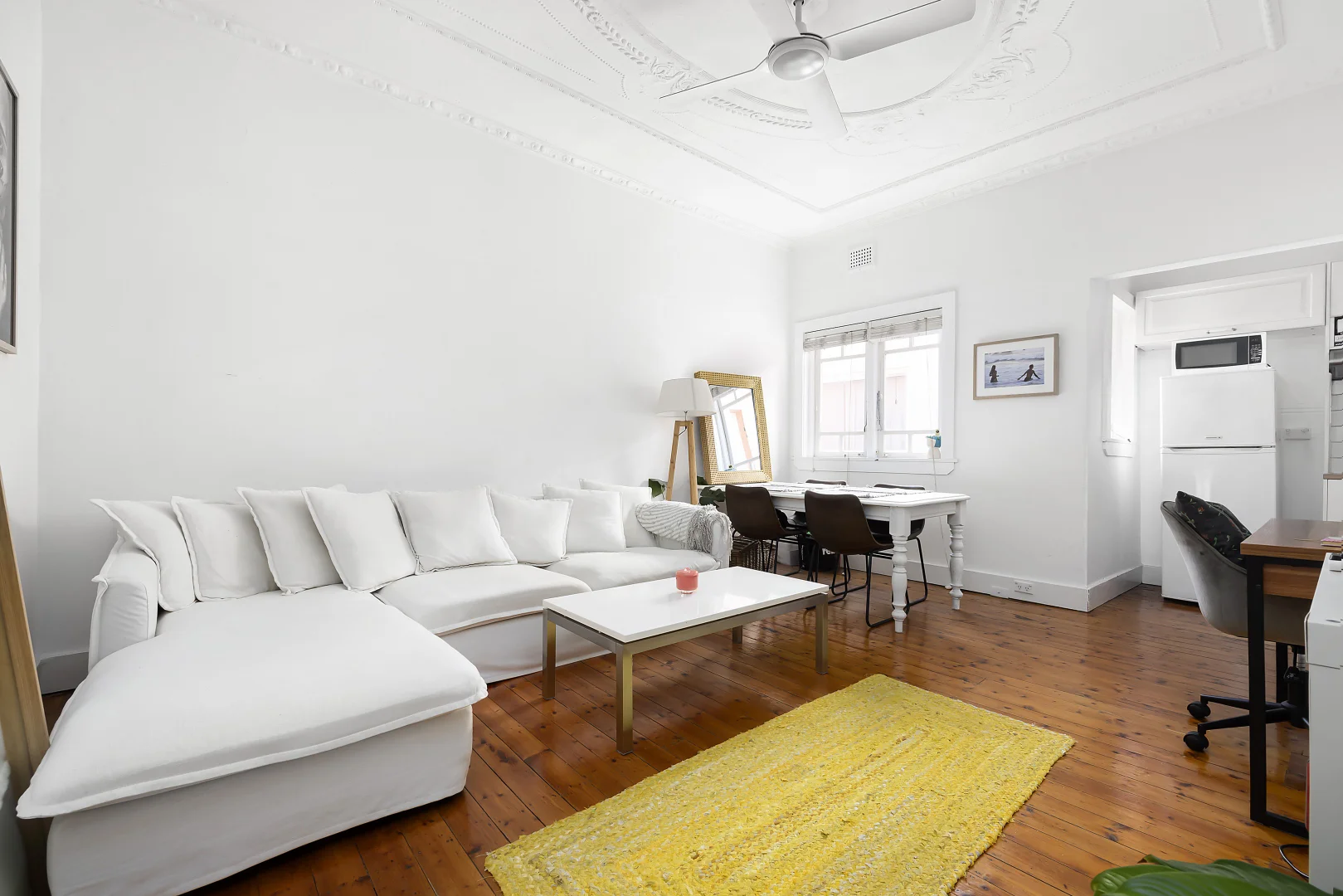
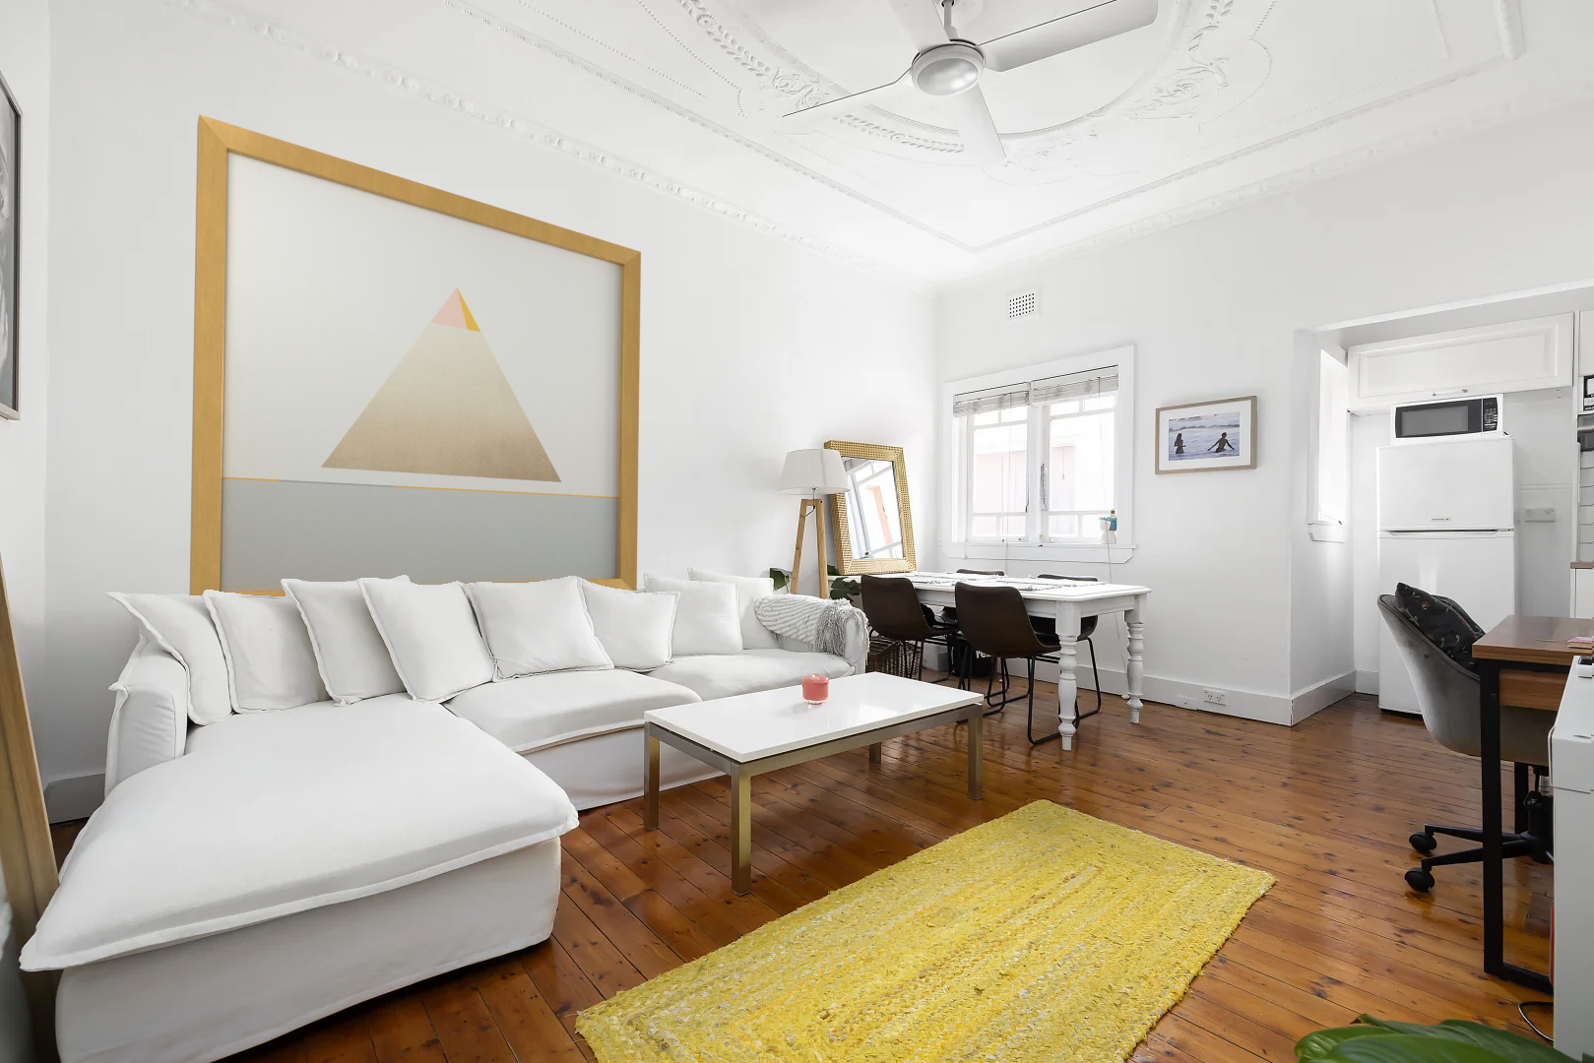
+ wall art [189,114,642,597]
